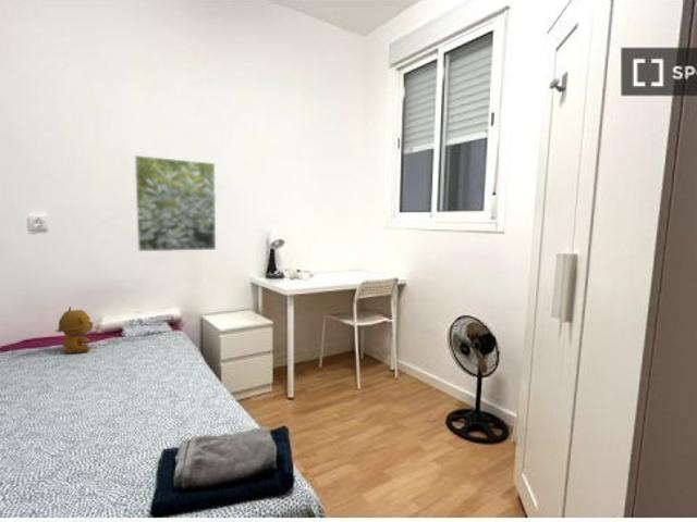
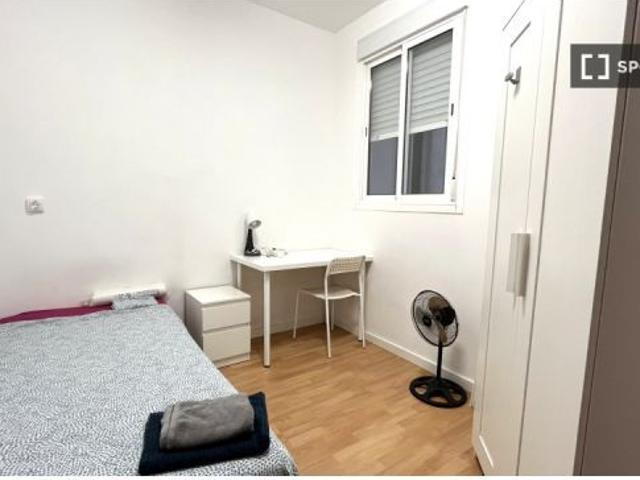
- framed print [134,154,217,252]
- stuffed bear [54,306,94,355]
